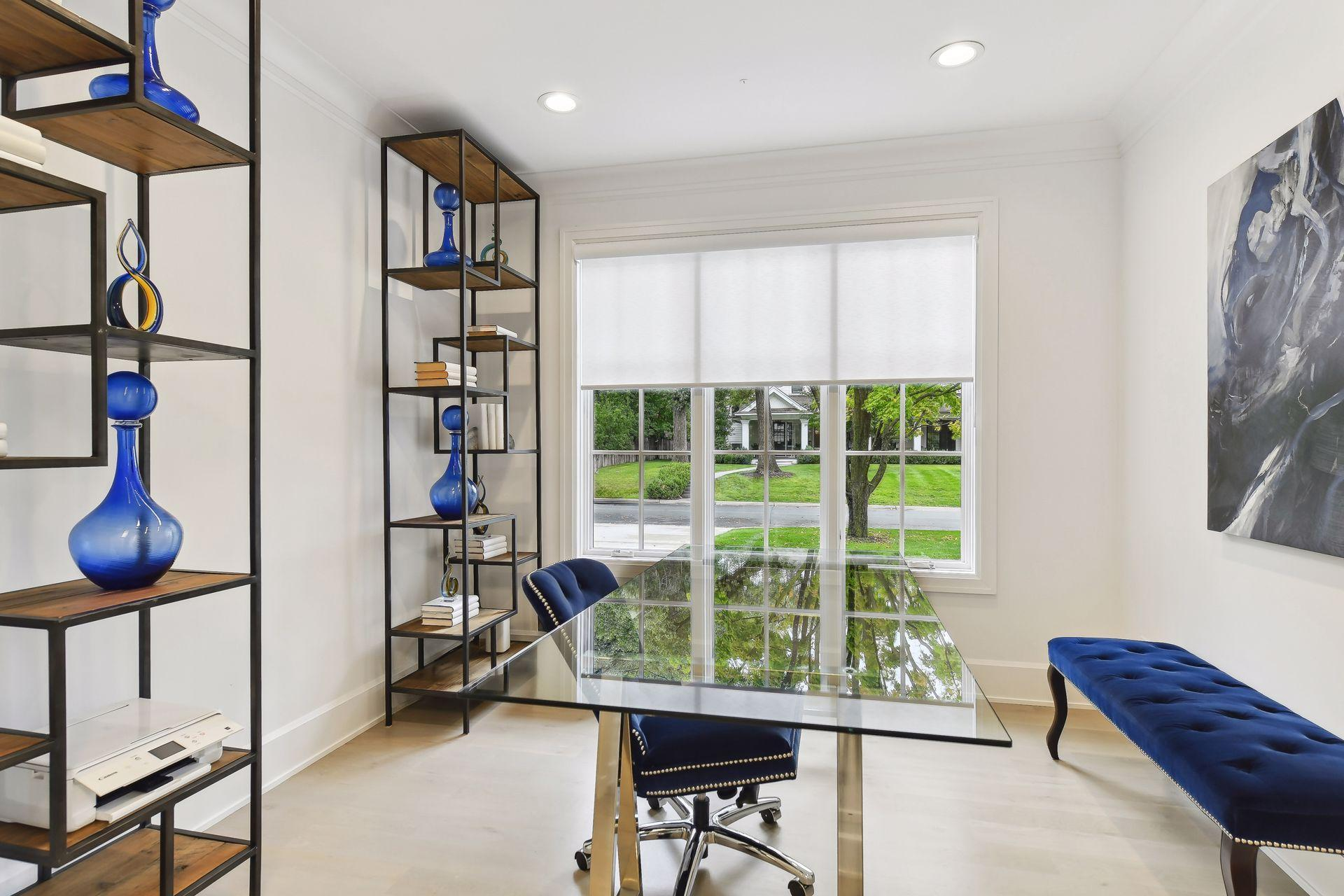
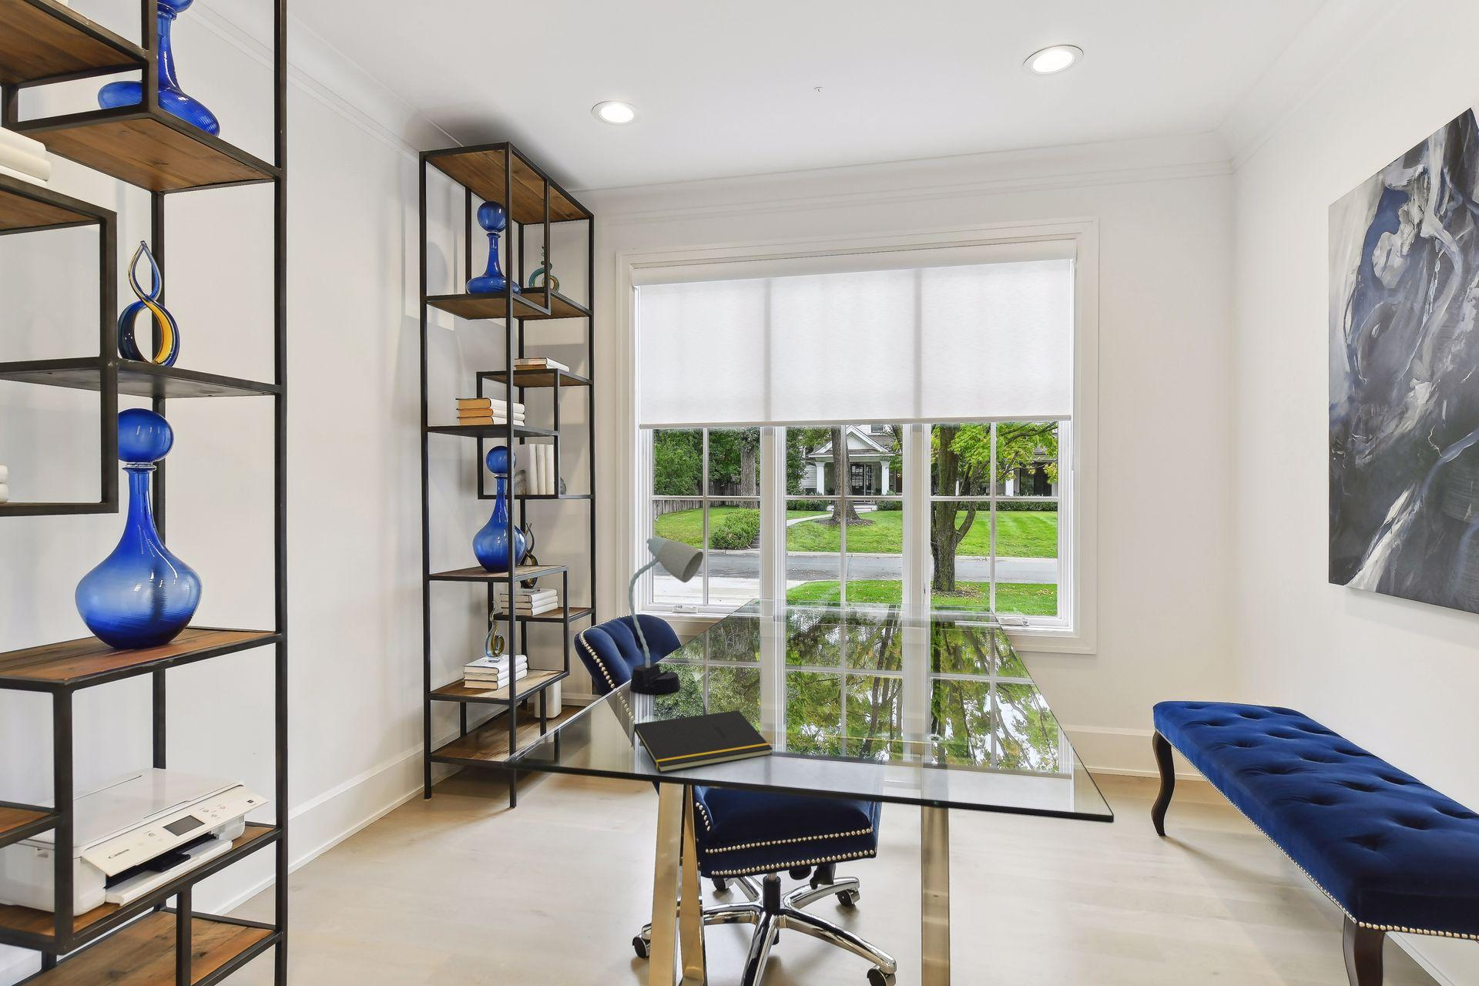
+ desk lamp [627,535,704,694]
+ notepad [631,710,774,774]
